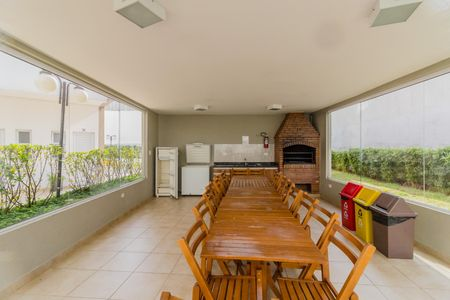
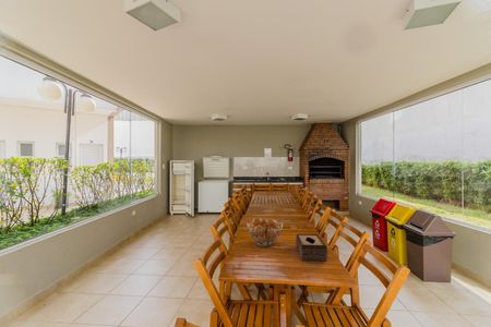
+ fruit basket [247,216,284,247]
+ tissue box [295,232,328,263]
